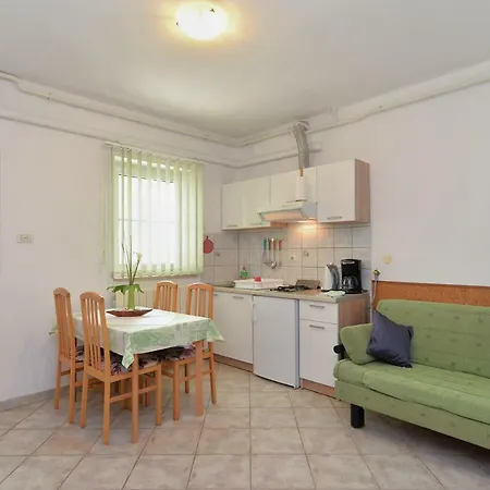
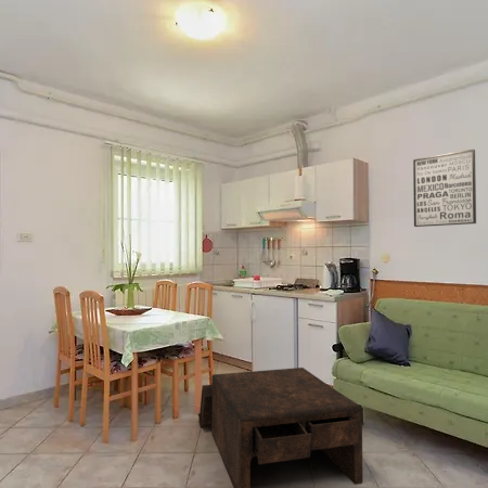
+ coffee table [197,367,363,488]
+ wall art [412,149,477,228]
